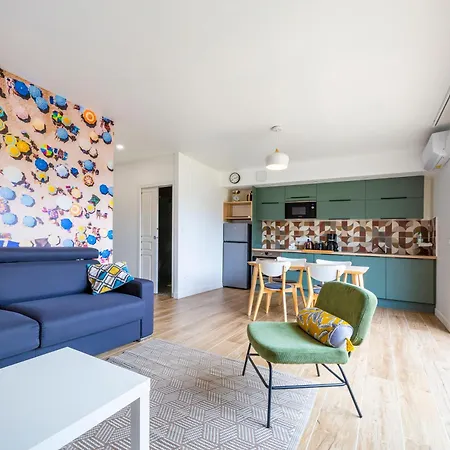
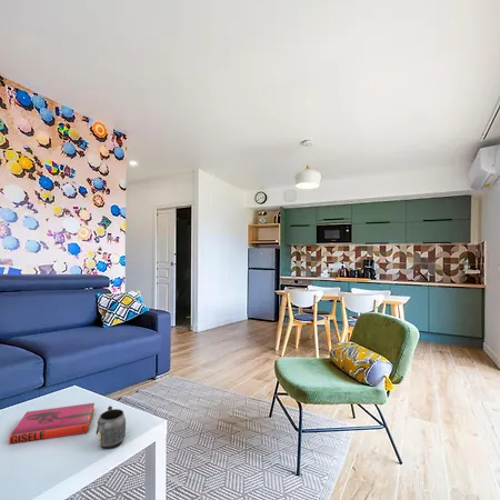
+ mug [96,404,127,450]
+ hardback book [8,402,96,446]
